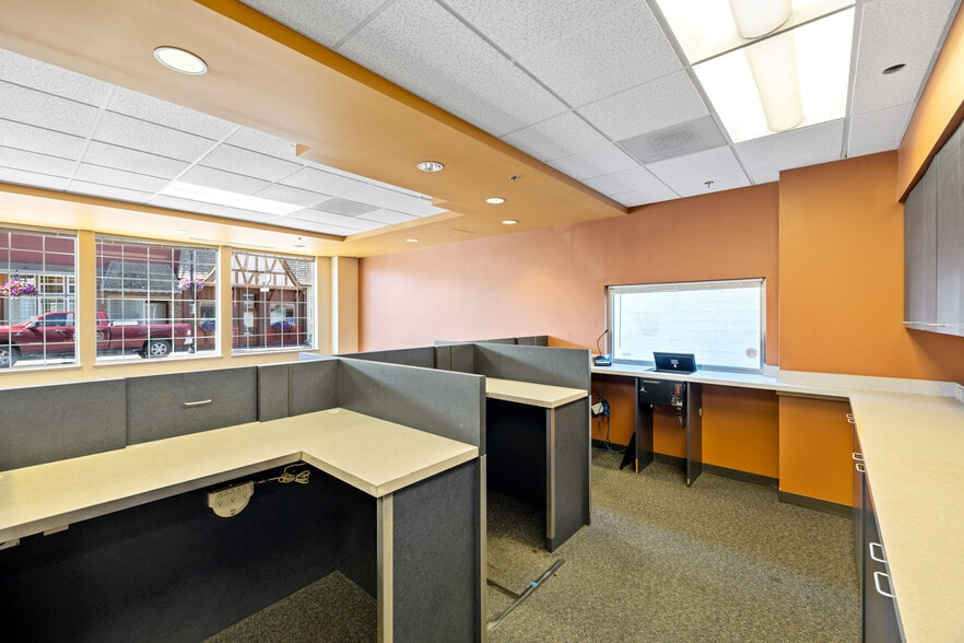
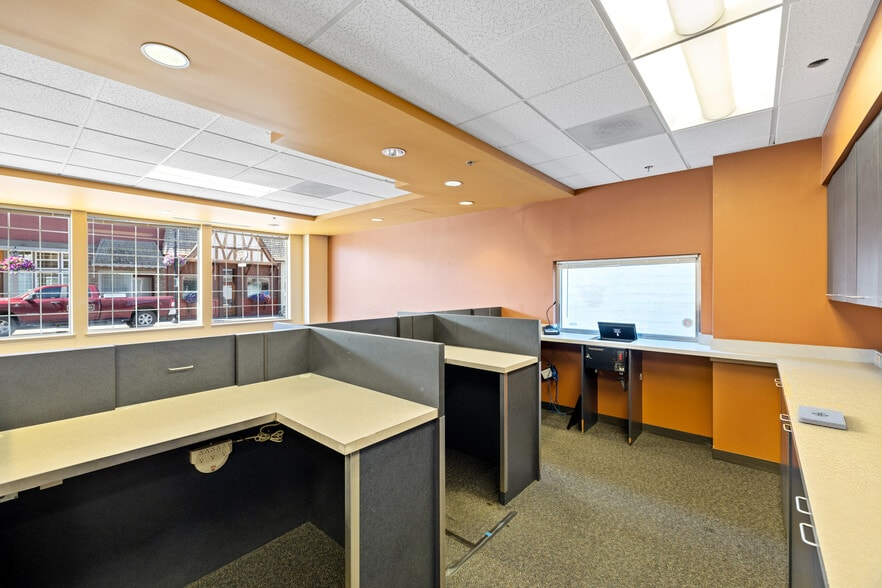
+ notepad [797,404,847,430]
